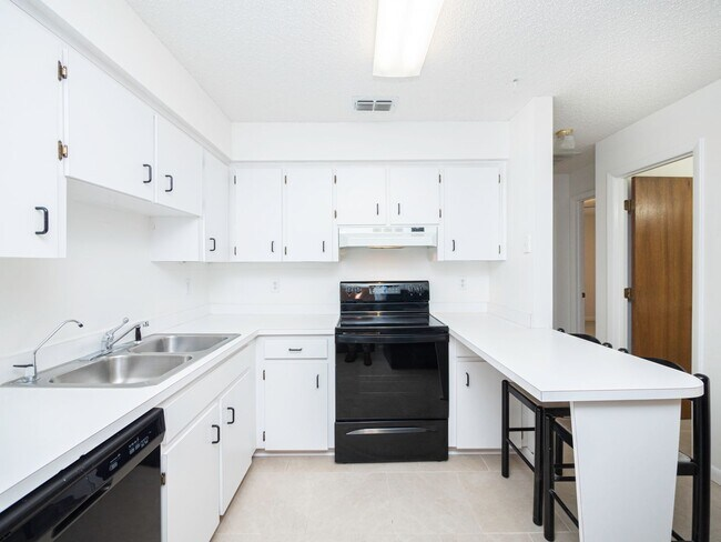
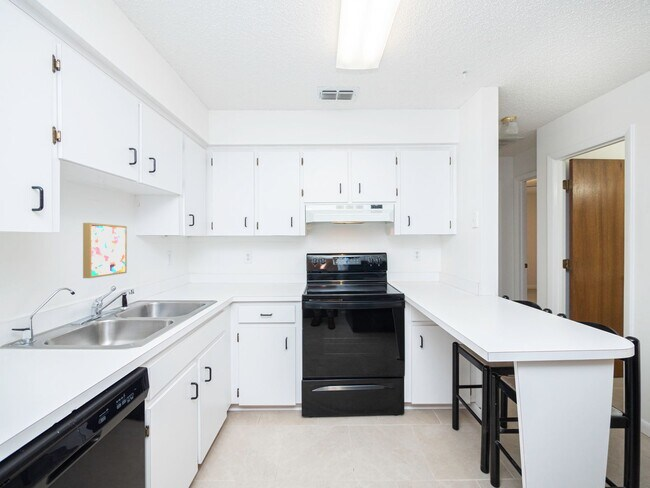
+ wall art [82,222,128,279]
